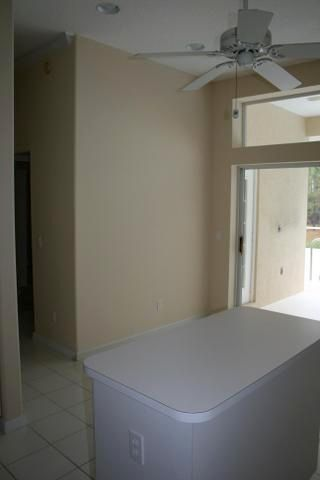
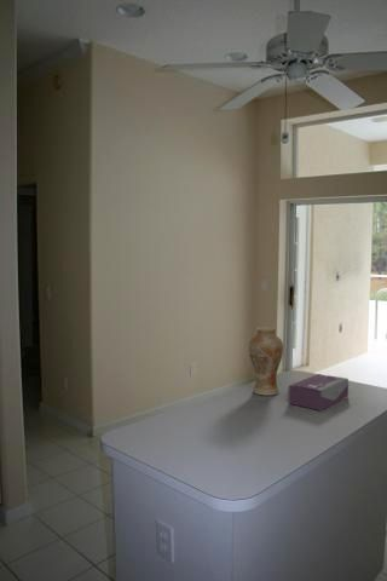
+ vase [248,326,284,397]
+ tissue box [287,373,350,412]
